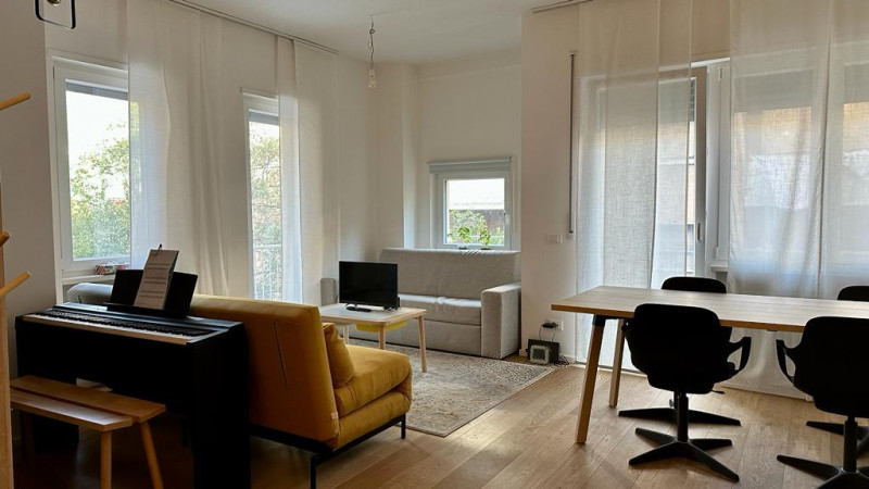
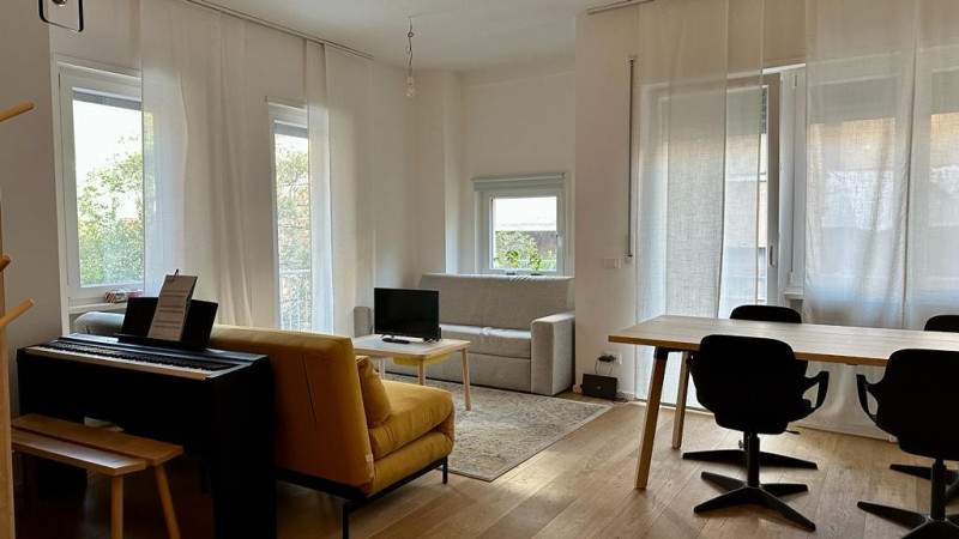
- speaker [529,344,552,365]
